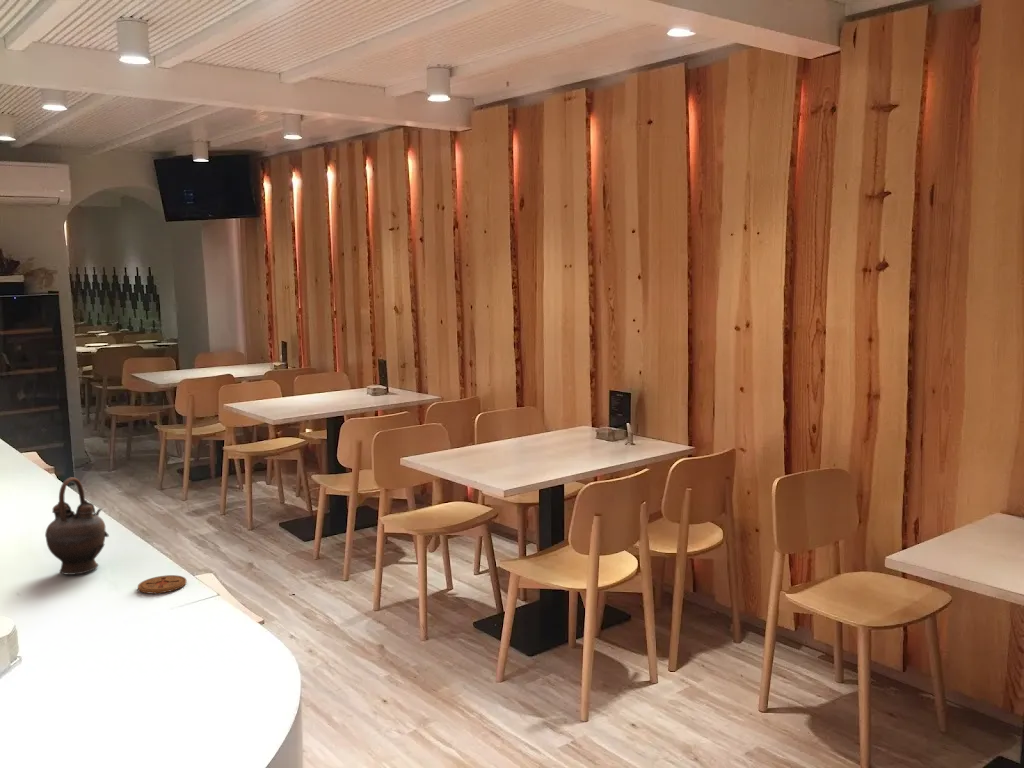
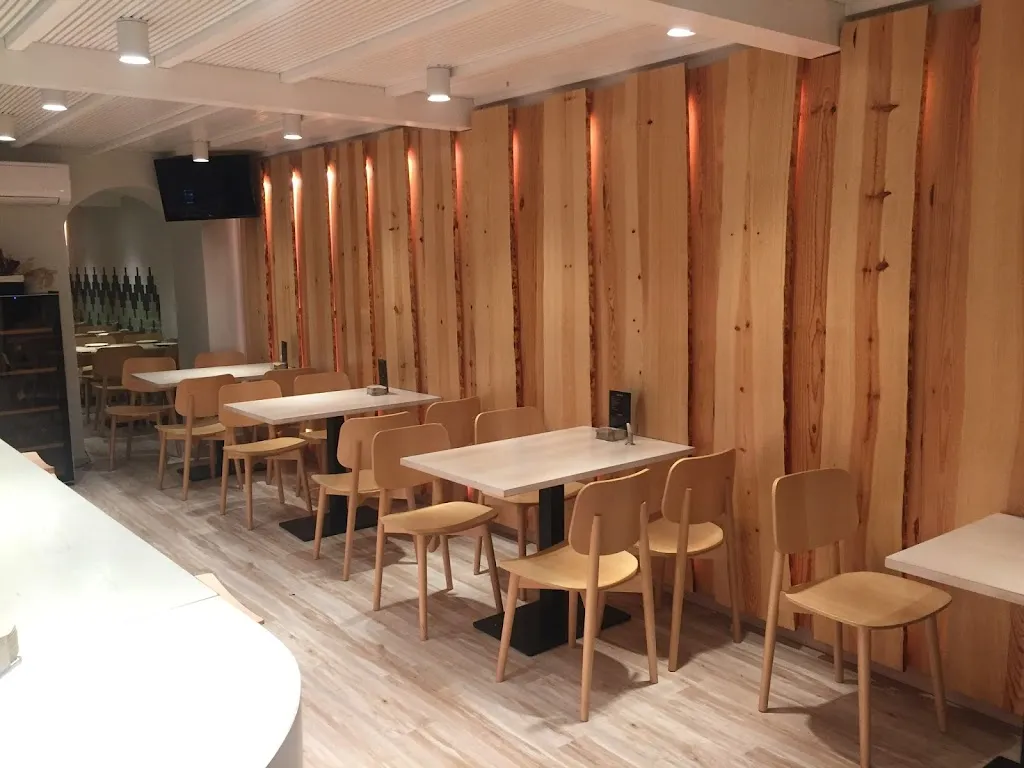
- teapot [44,476,110,576]
- coaster [137,574,187,594]
